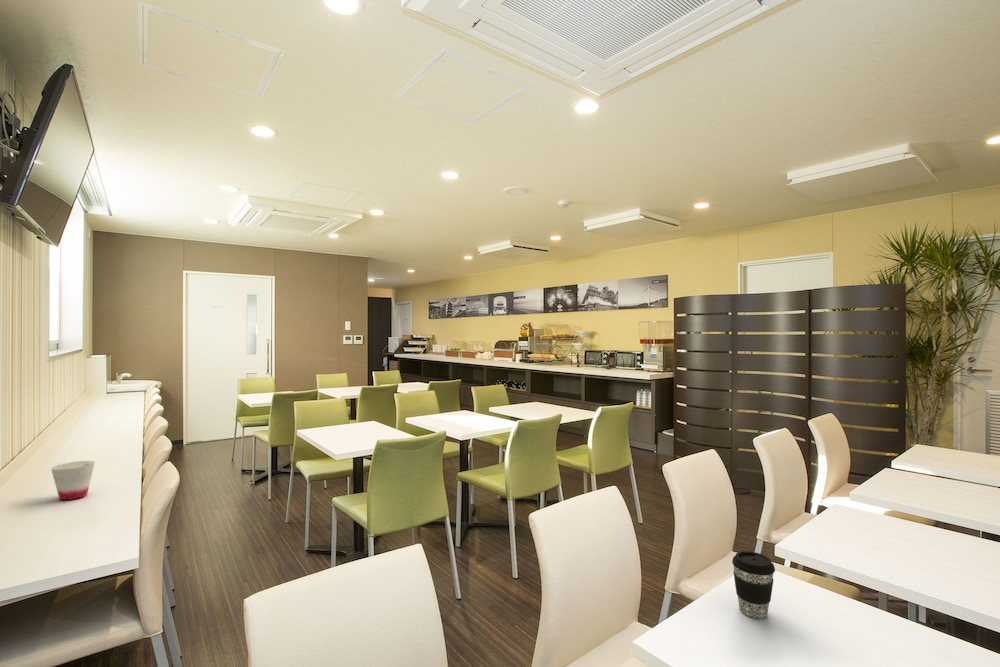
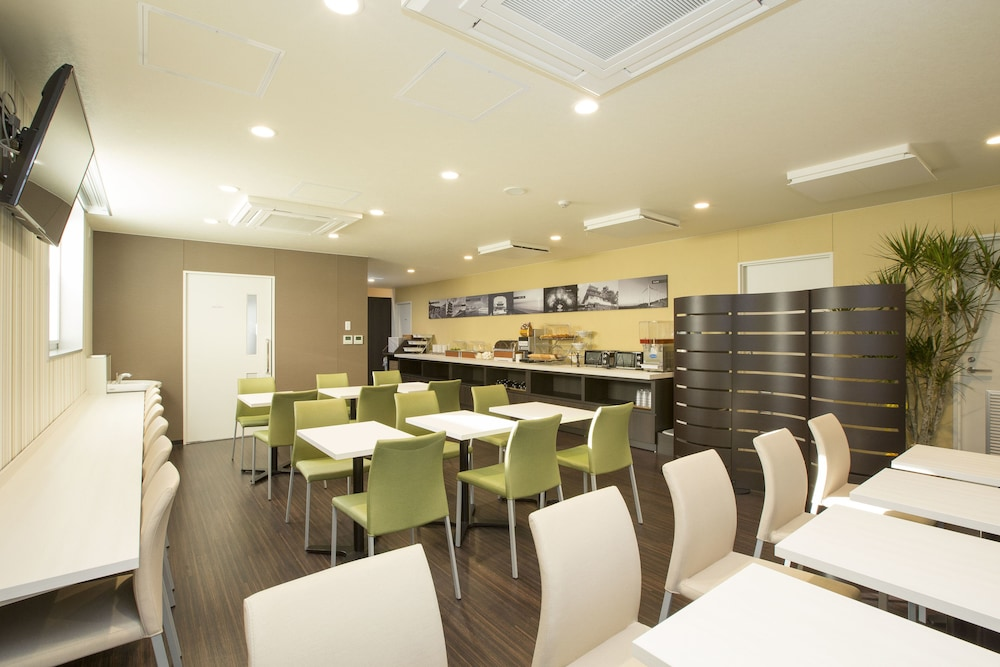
- cup [50,460,96,501]
- coffee cup [731,550,776,620]
